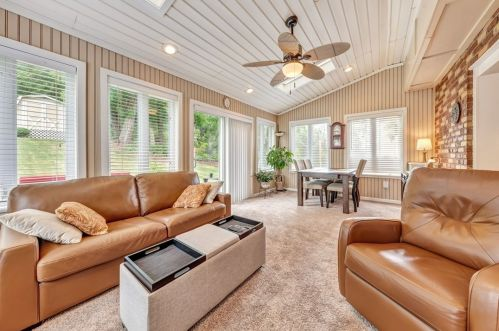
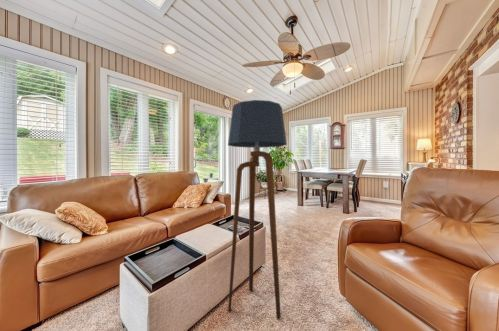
+ floor lamp [227,99,288,321]
